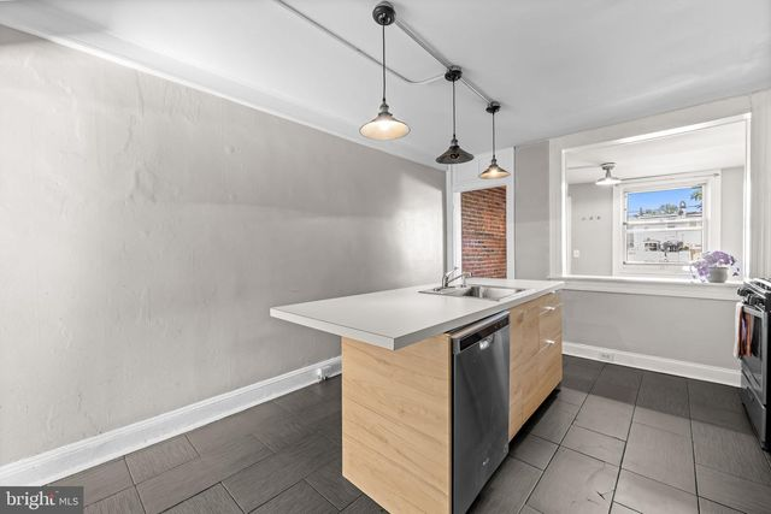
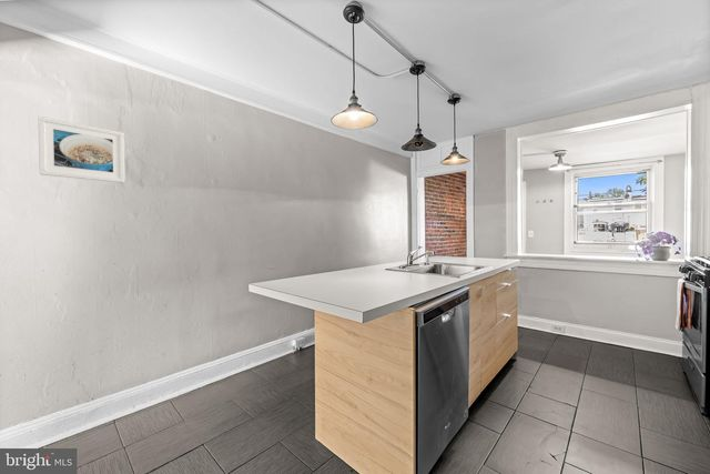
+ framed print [37,115,126,184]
